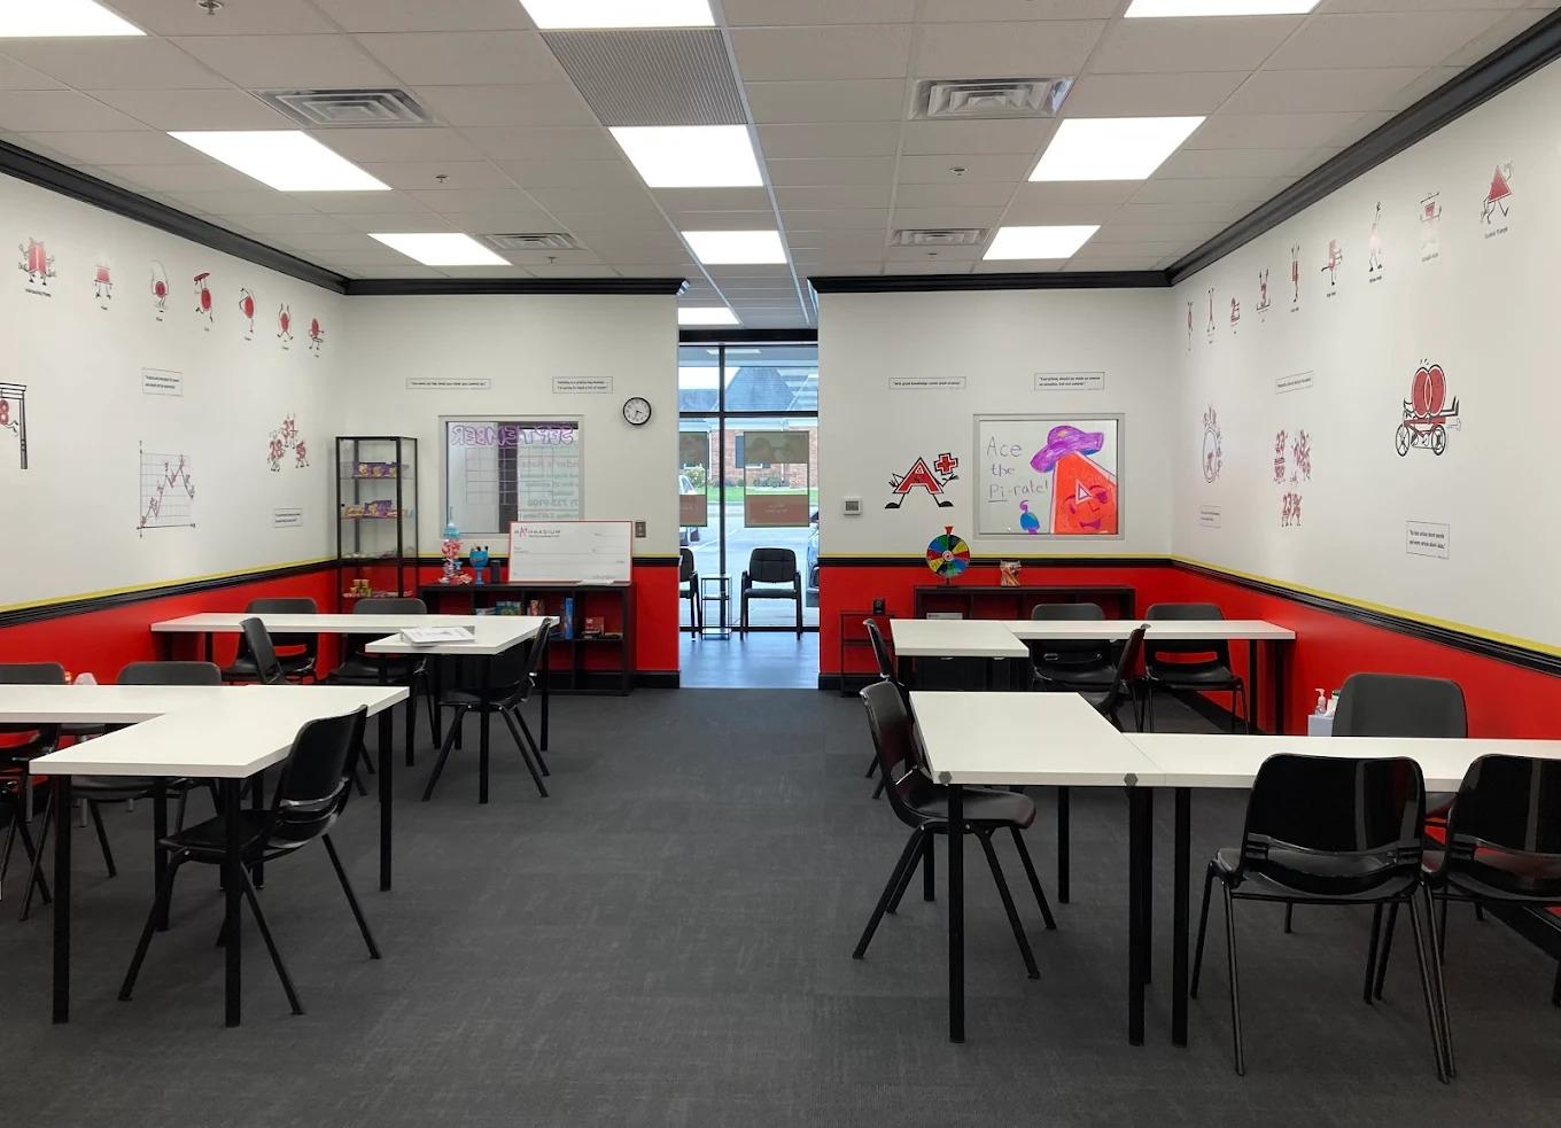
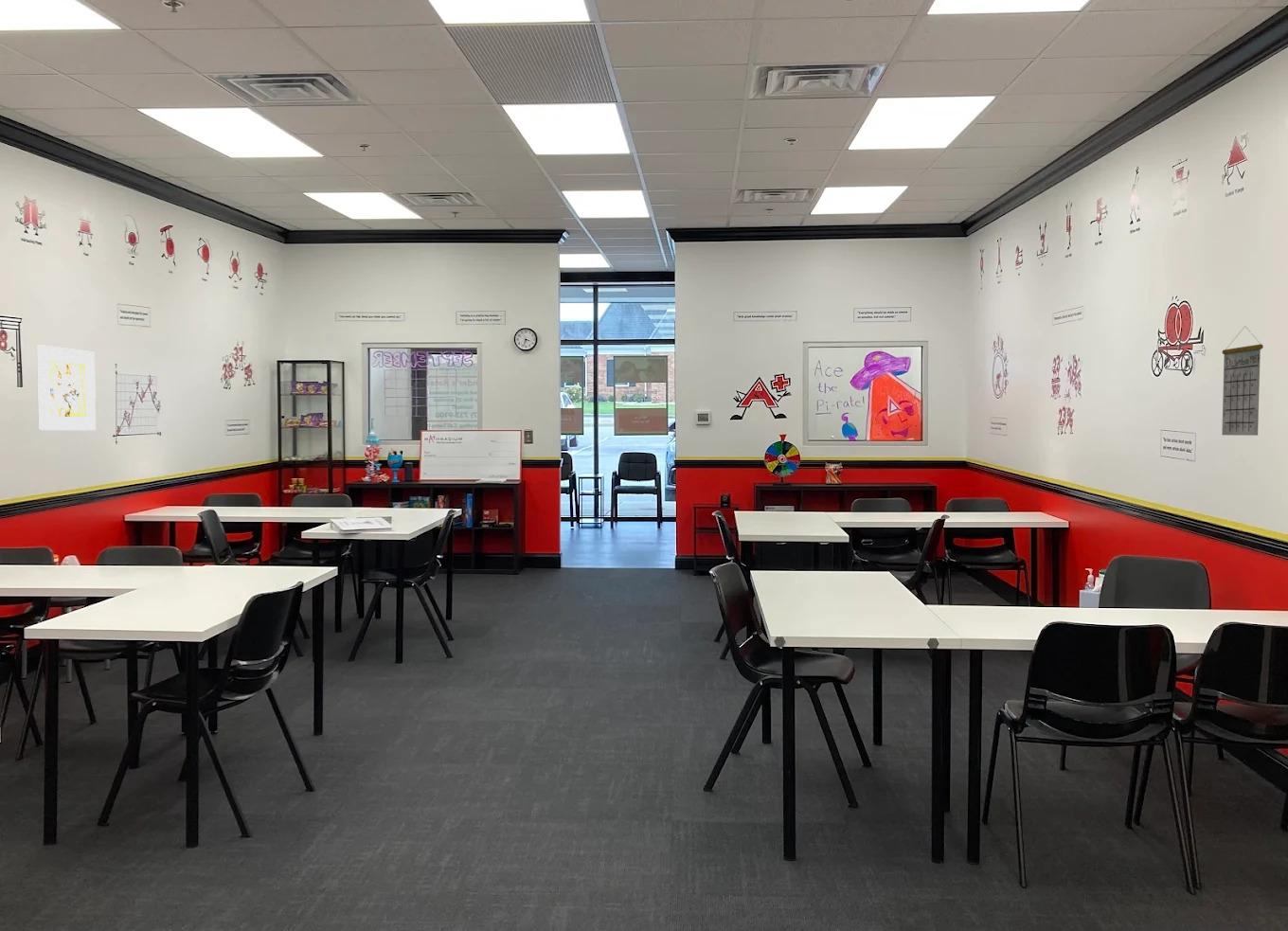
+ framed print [36,344,97,431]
+ calendar [1221,325,1264,437]
